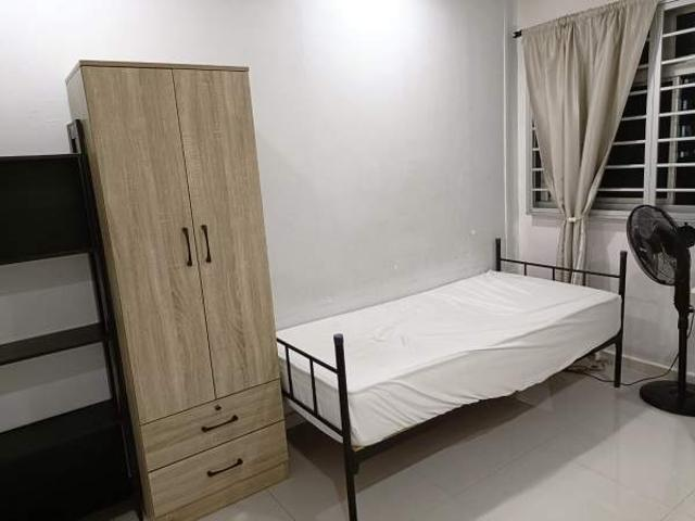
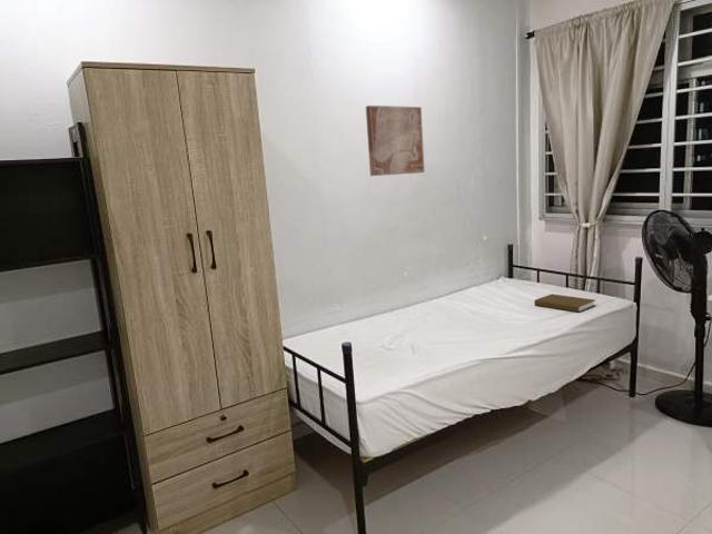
+ book [533,293,596,314]
+ wall art [365,105,425,177]
